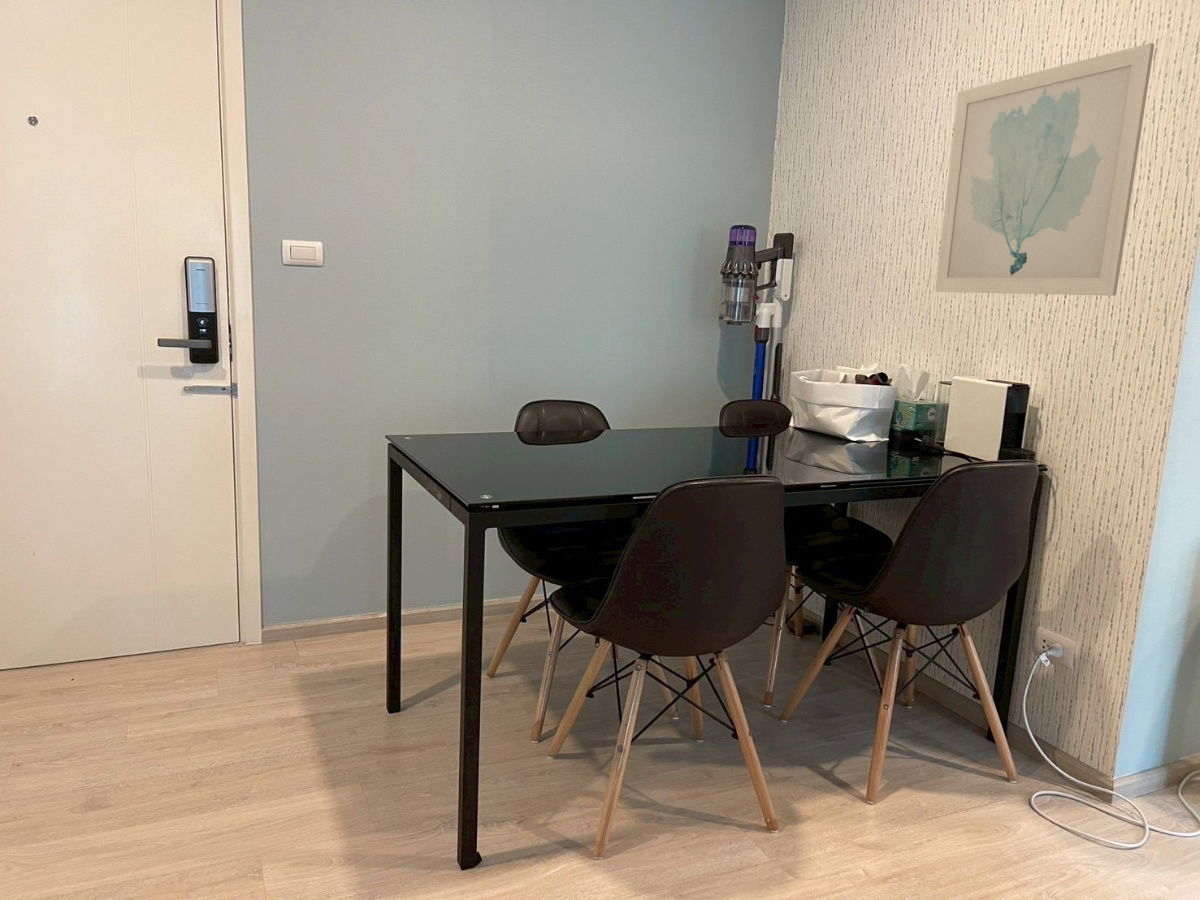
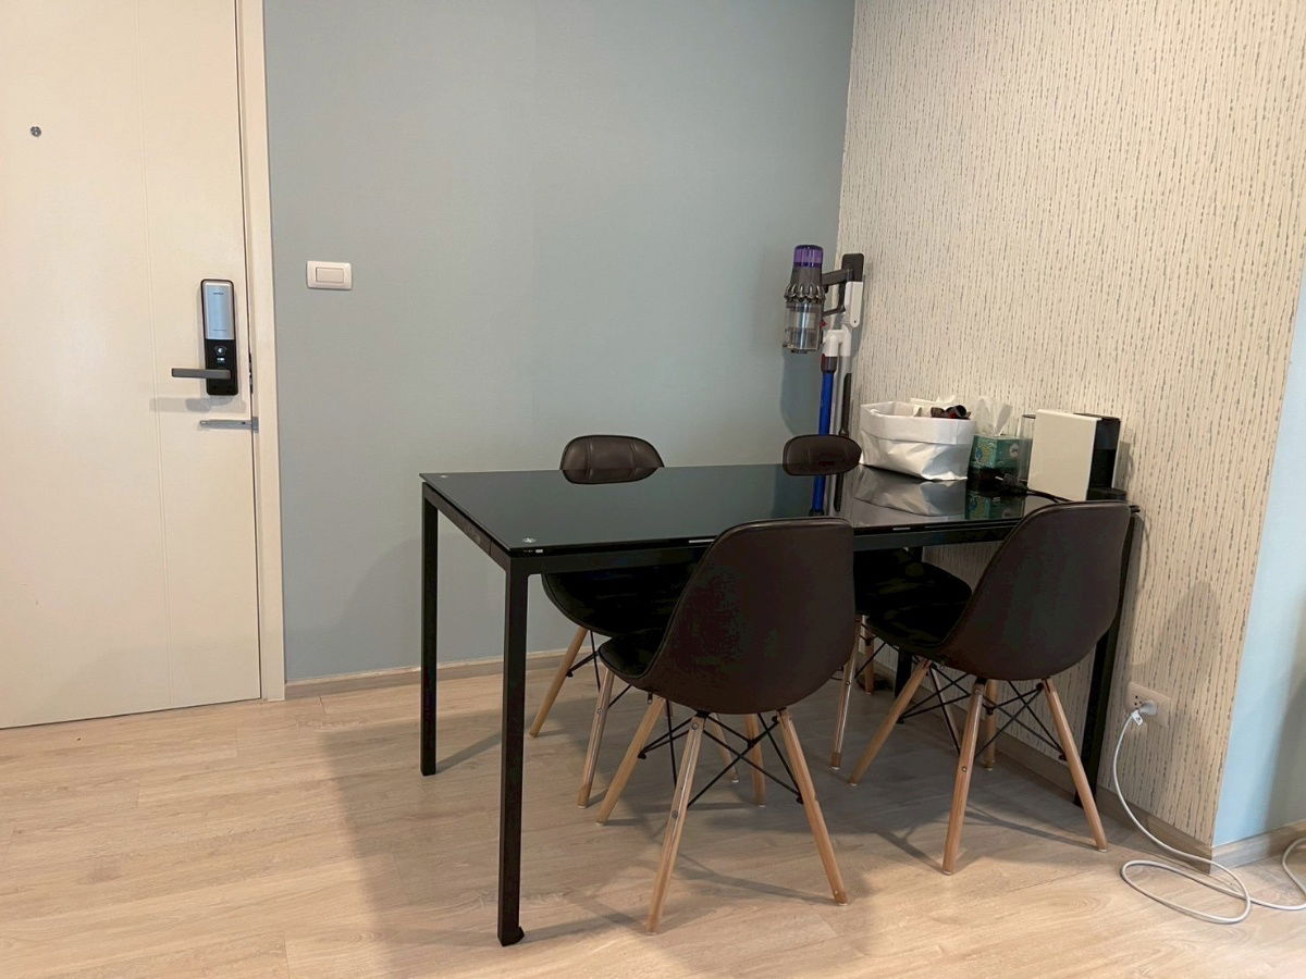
- wall art [934,42,1155,297]
